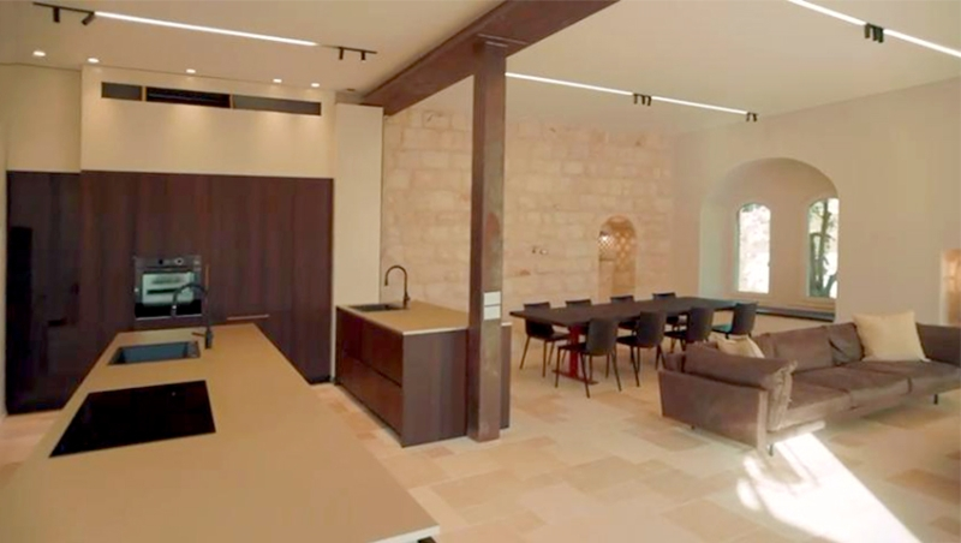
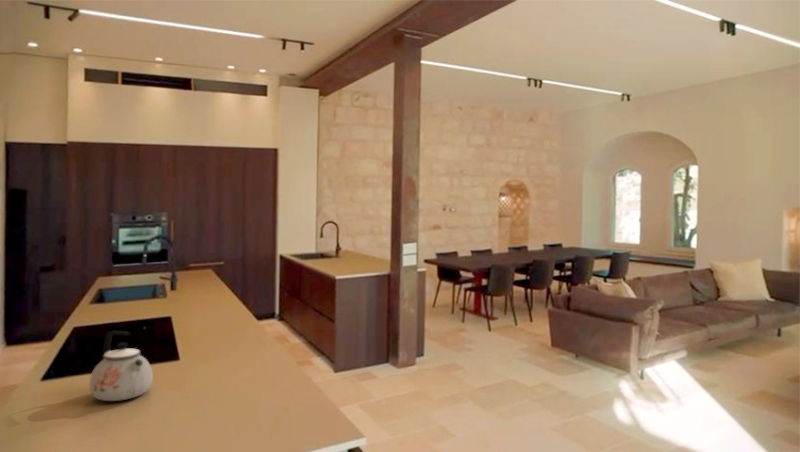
+ kettle [89,330,154,402]
